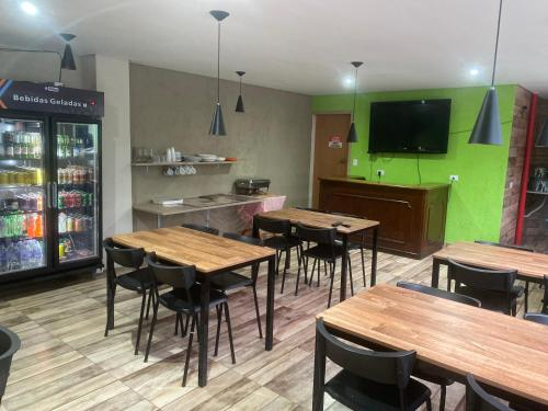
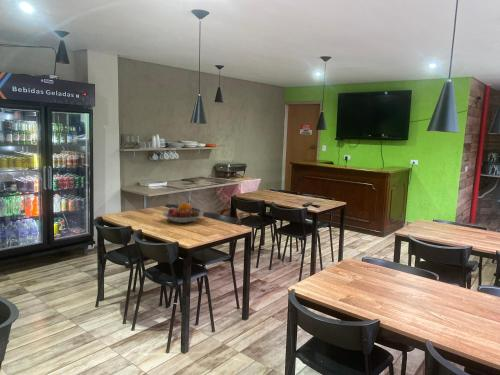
+ fruit bowl [161,201,204,224]
